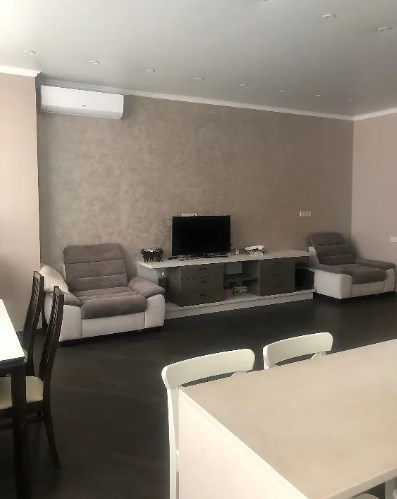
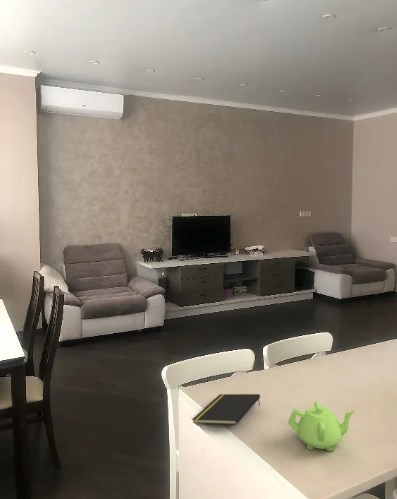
+ teapot [287,401,356,453]
+ notepad [191,393,261,426]
